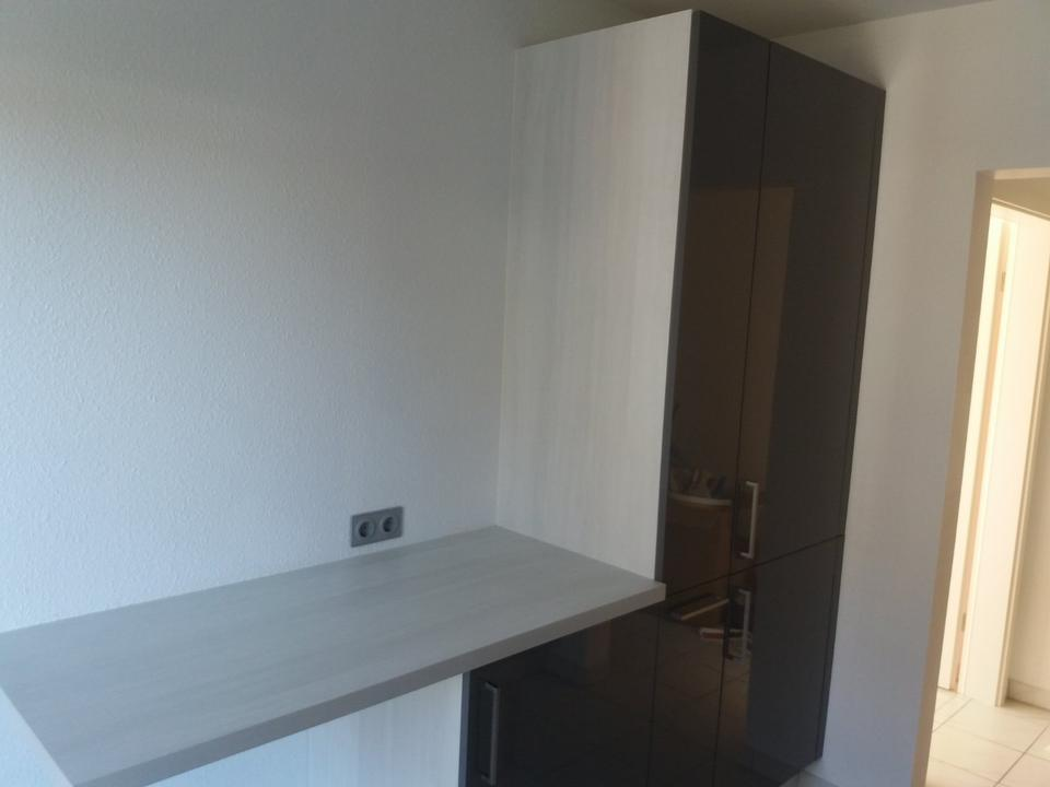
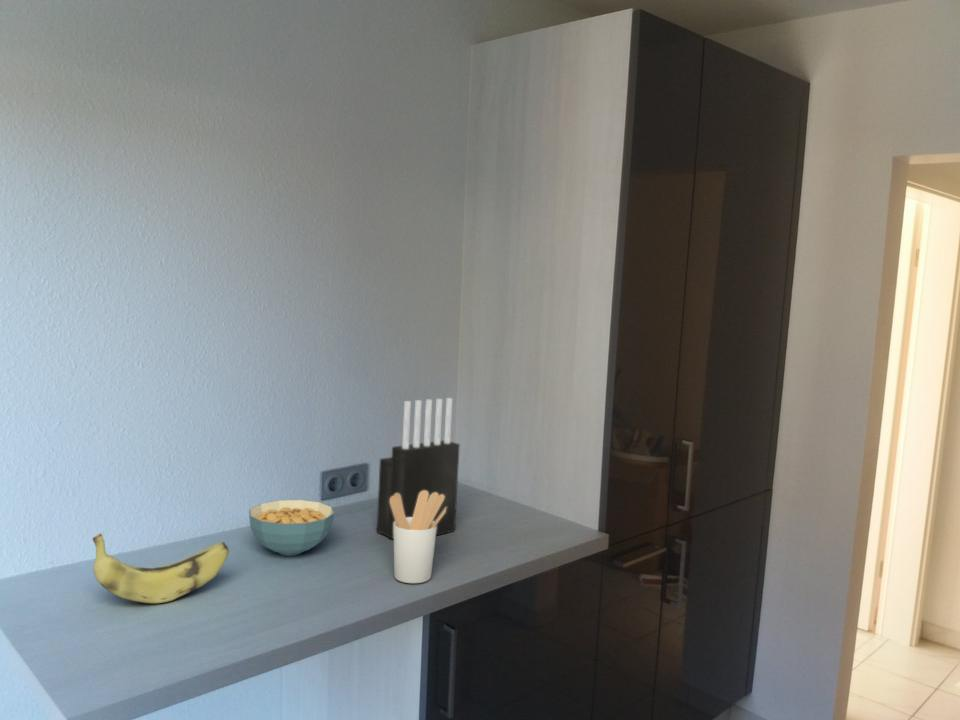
+ utensil holder [390,490,447,584]
+ knife block [376,397,461,540]
+ cereal bowl [248,499,335,557]
+ banana [92,532,230,604]
